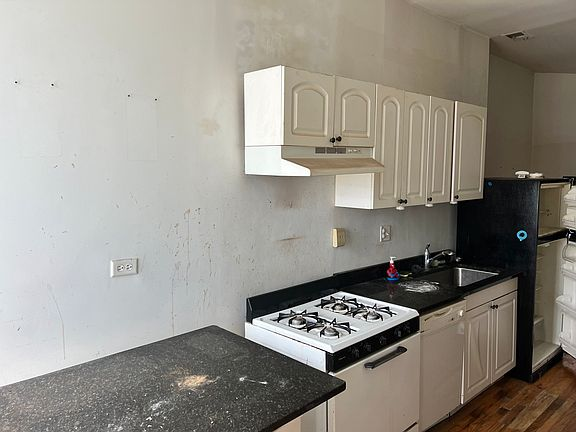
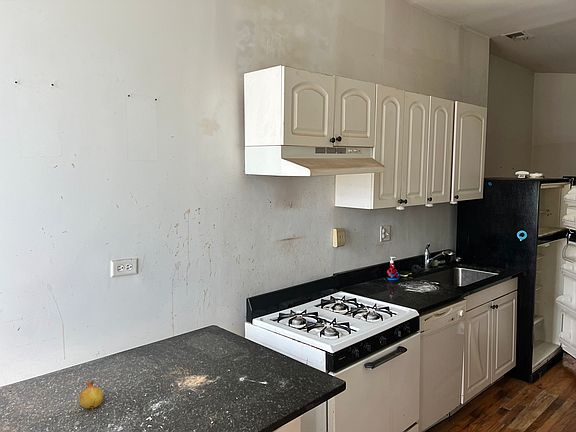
+ fruit [78,380,104,413]
